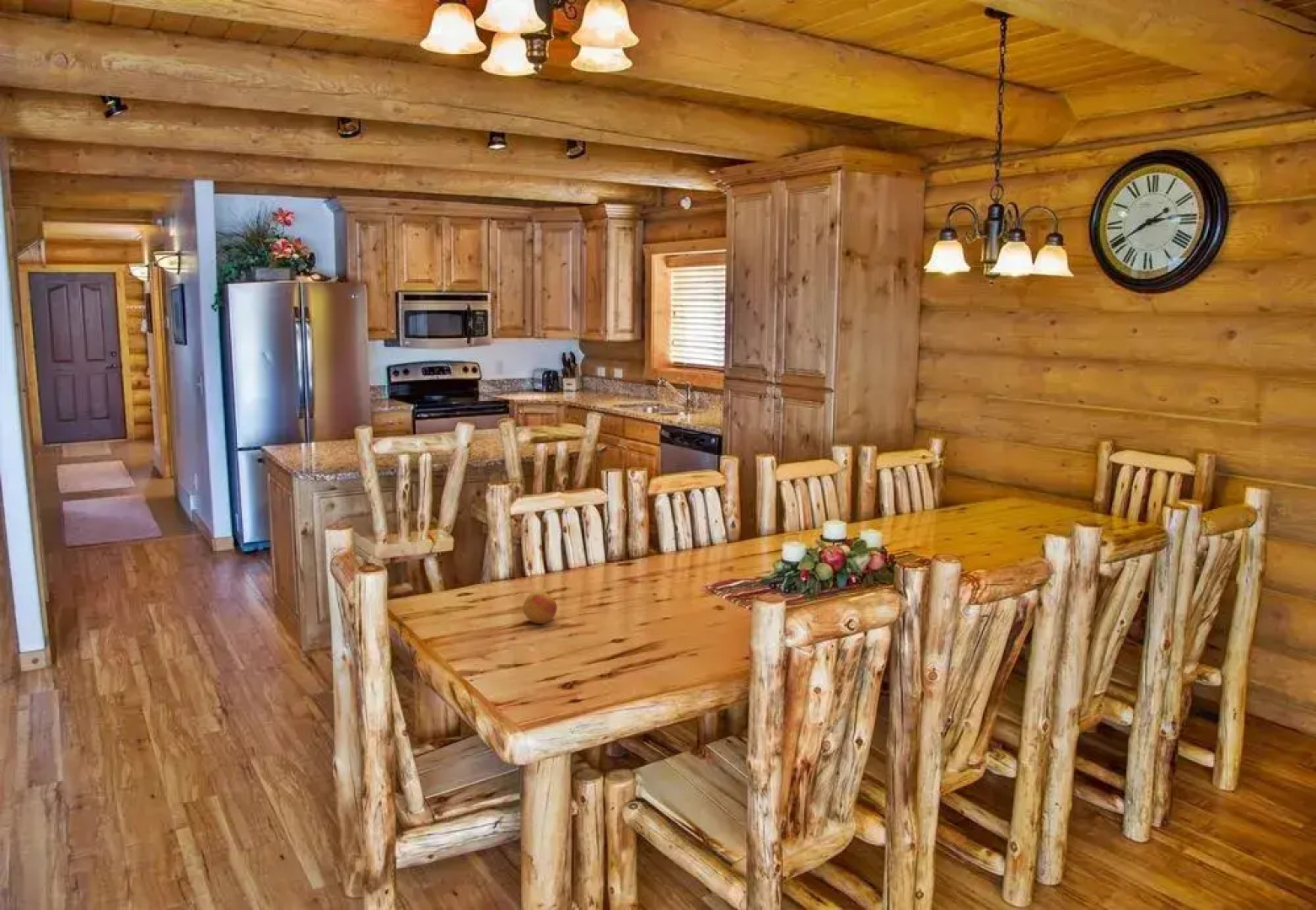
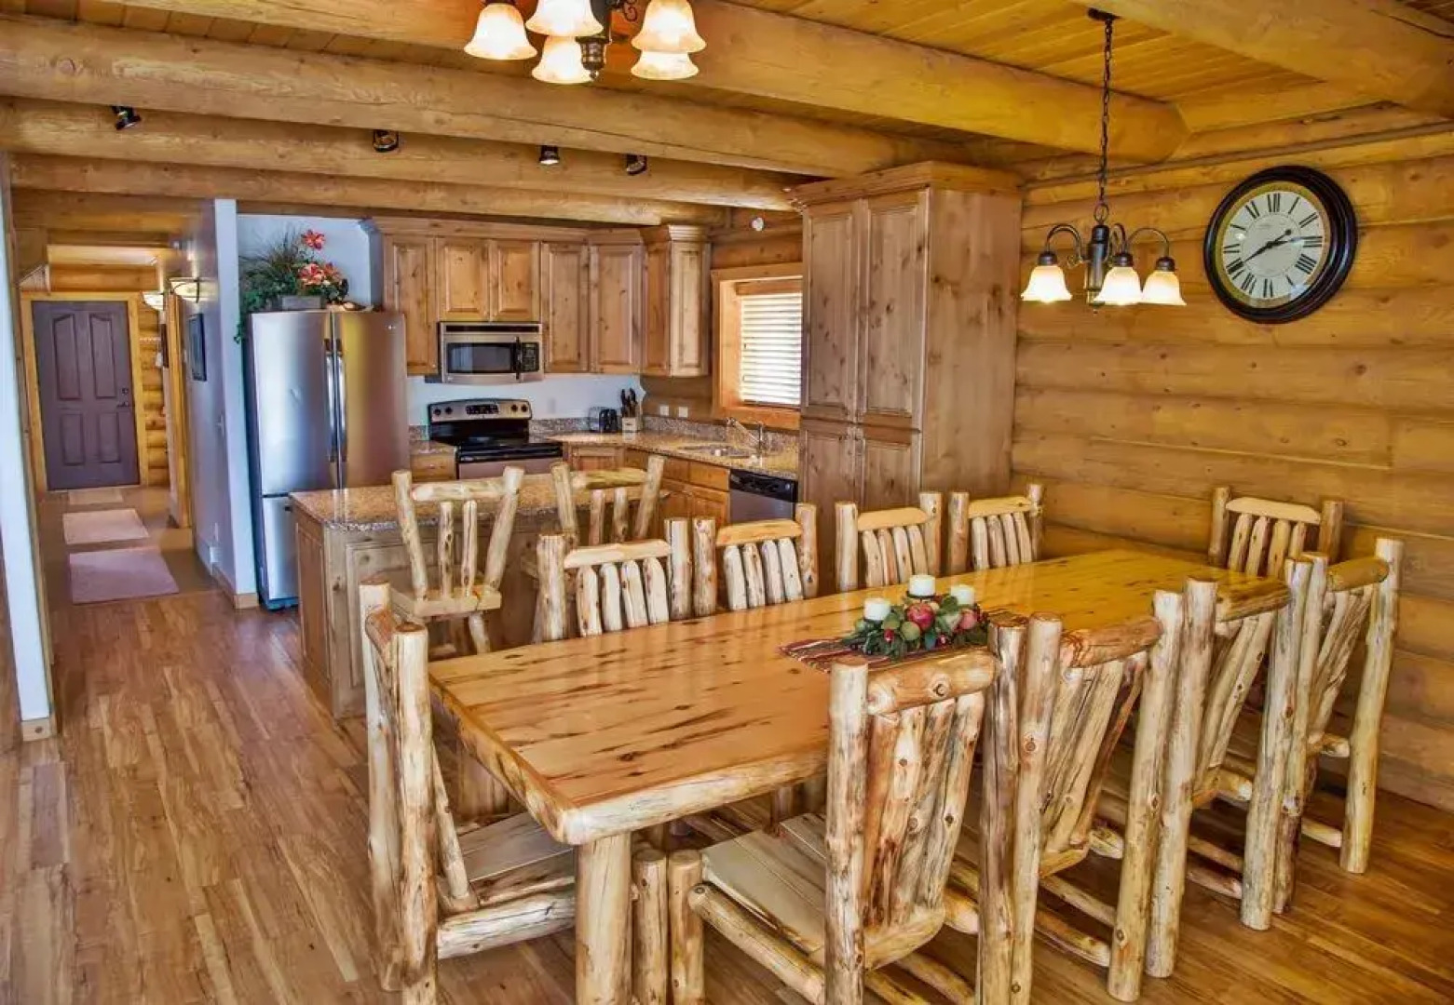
- fruit [522,590,558,624]
